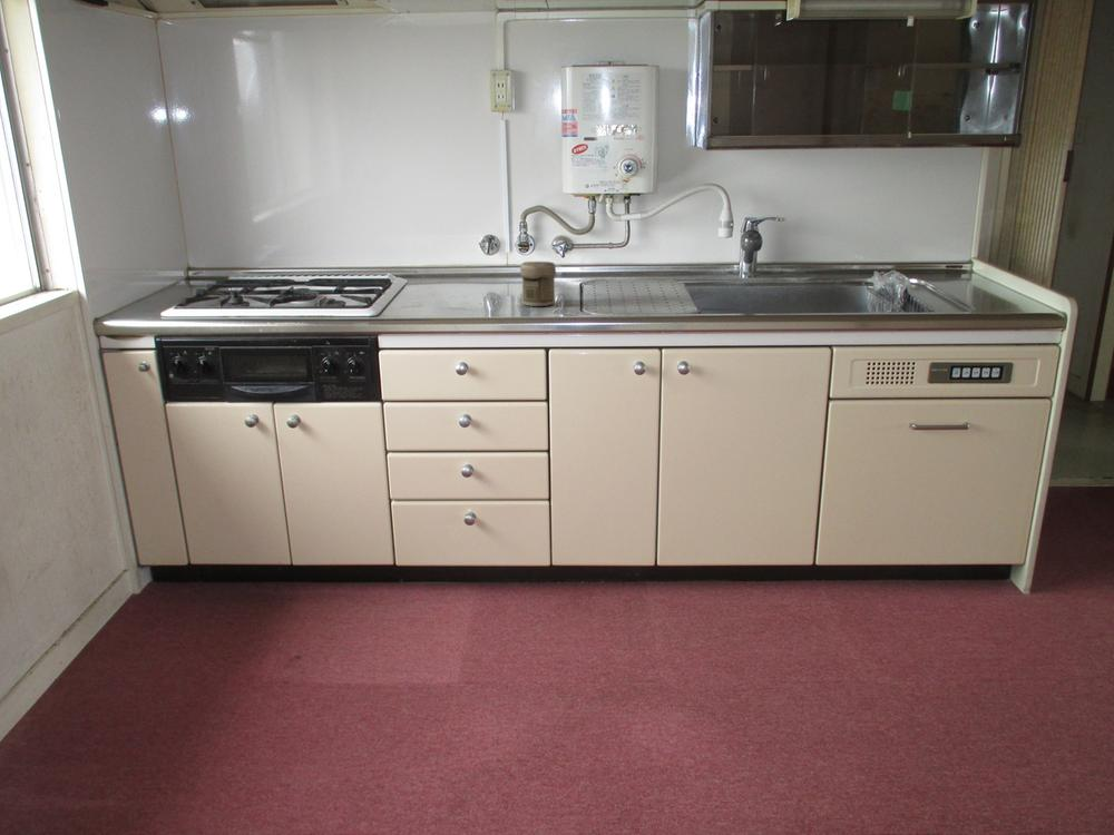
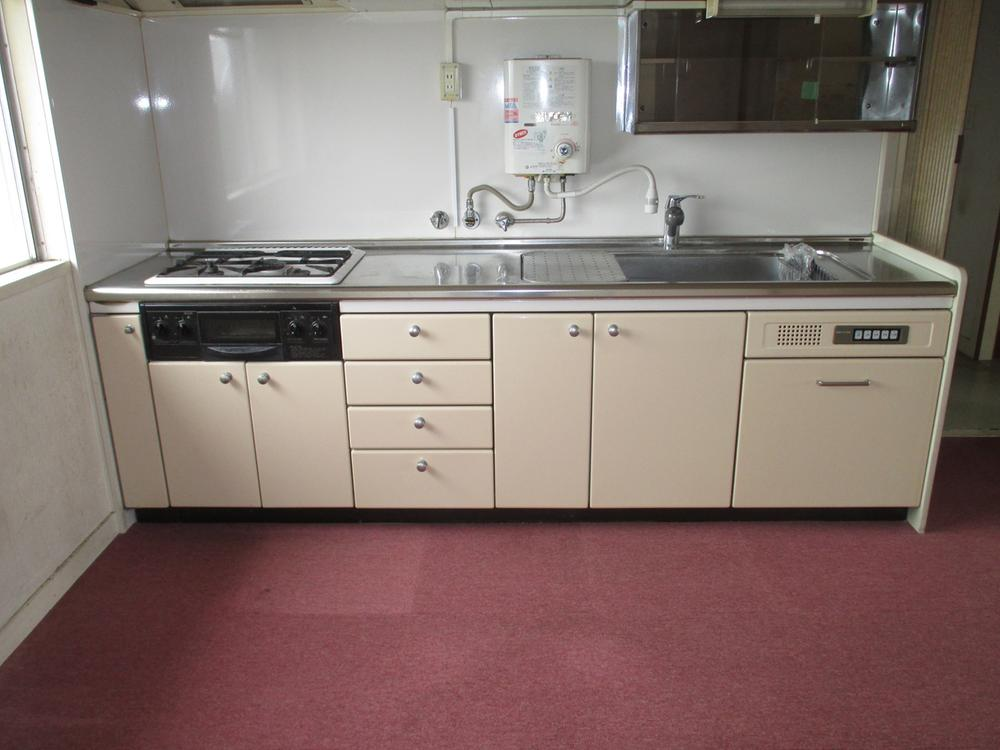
- jar [519,261,557,307]
